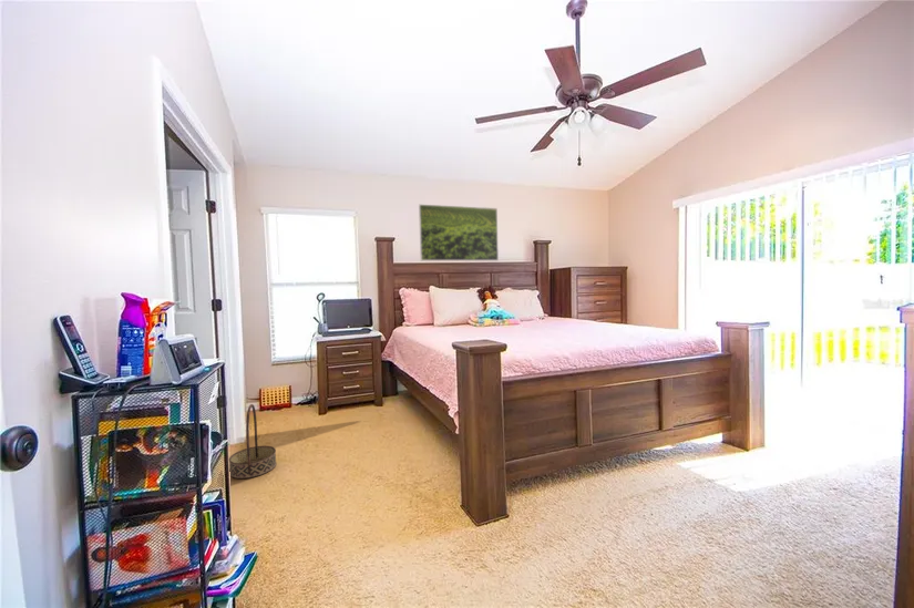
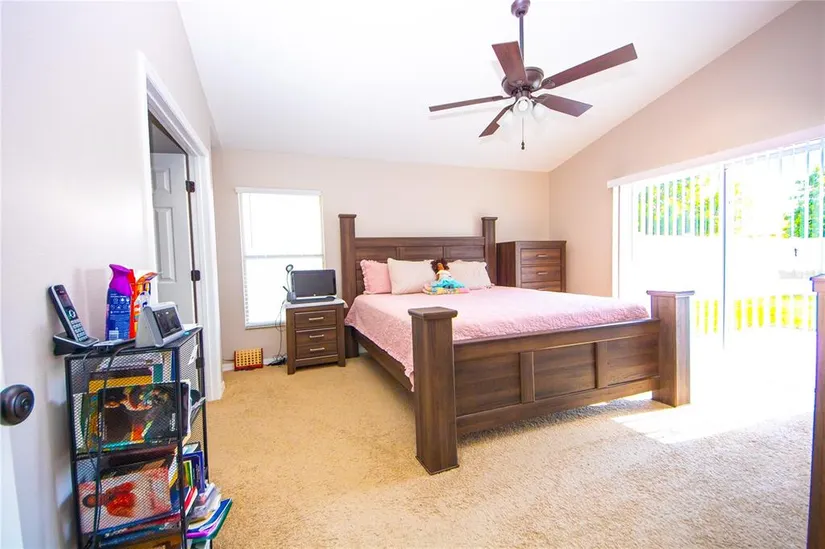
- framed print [418,204,500,261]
- basket [228,403,277,480]
